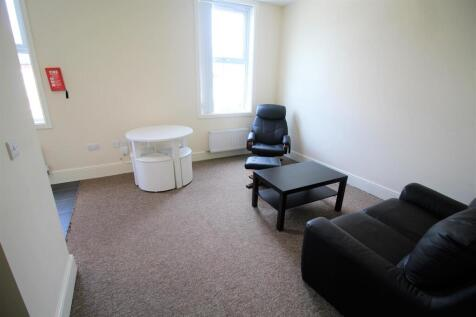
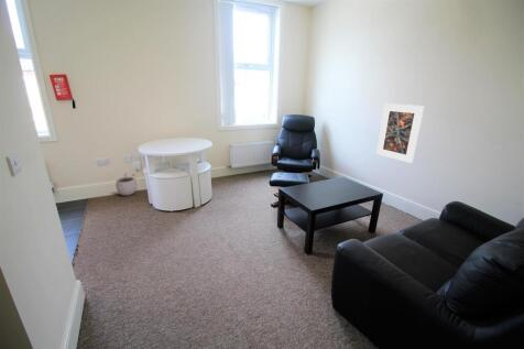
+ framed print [375,102,425,164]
+ plant pot [114,174,139,197]
